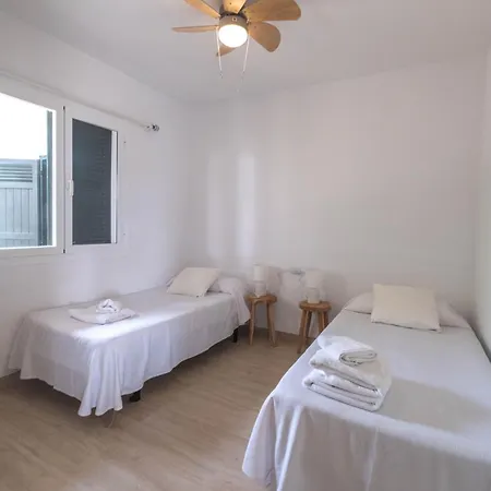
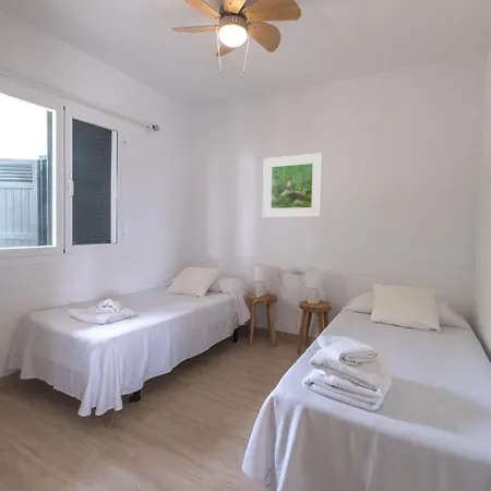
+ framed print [262,152,324,218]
